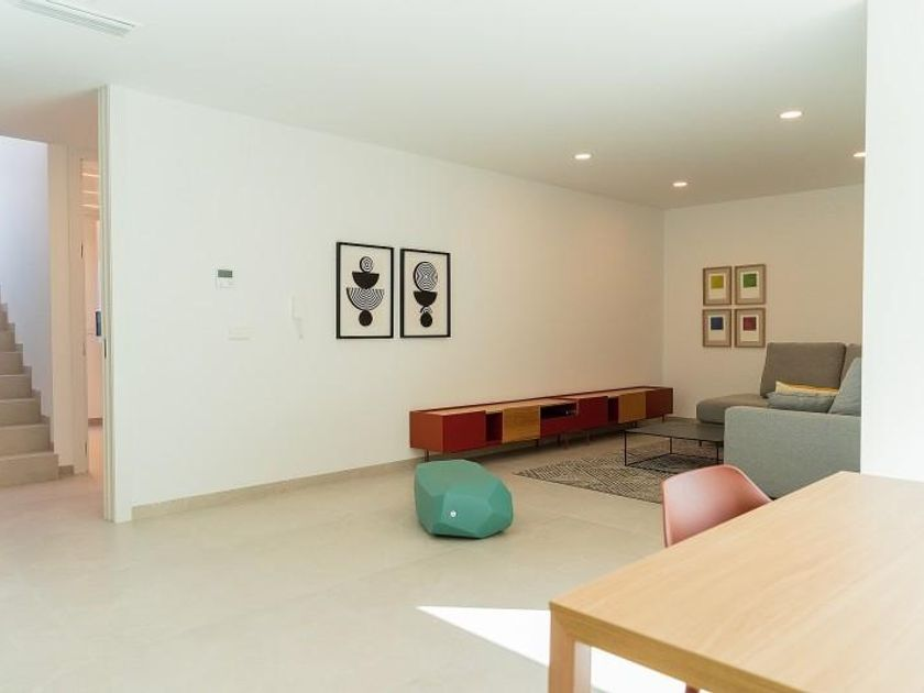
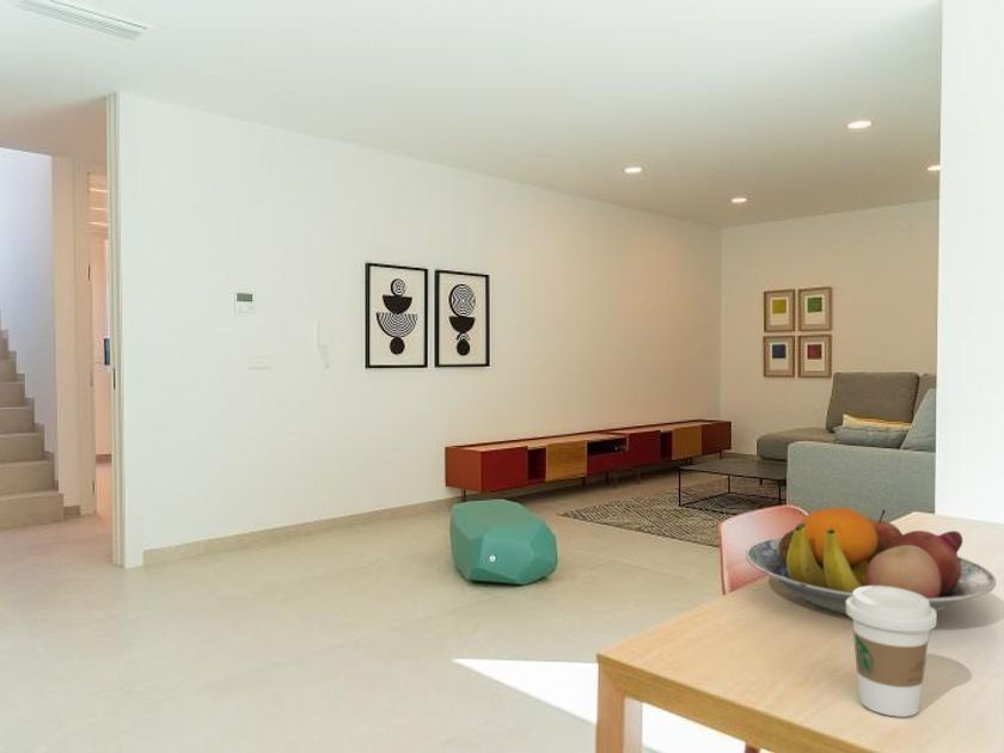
+ coffee cup [846,586,938,718]
+ fruit bowl [745,507,997,617]
